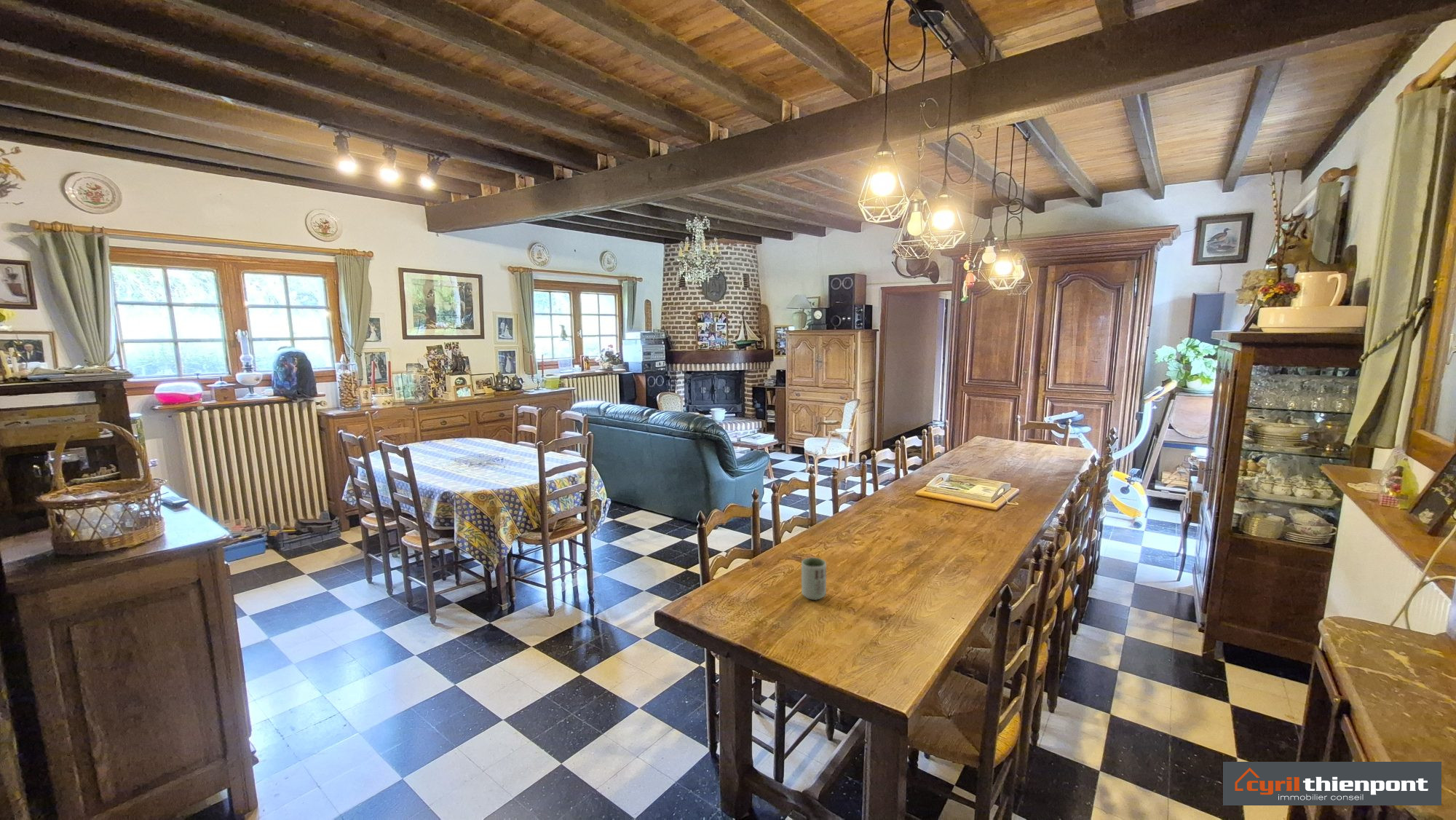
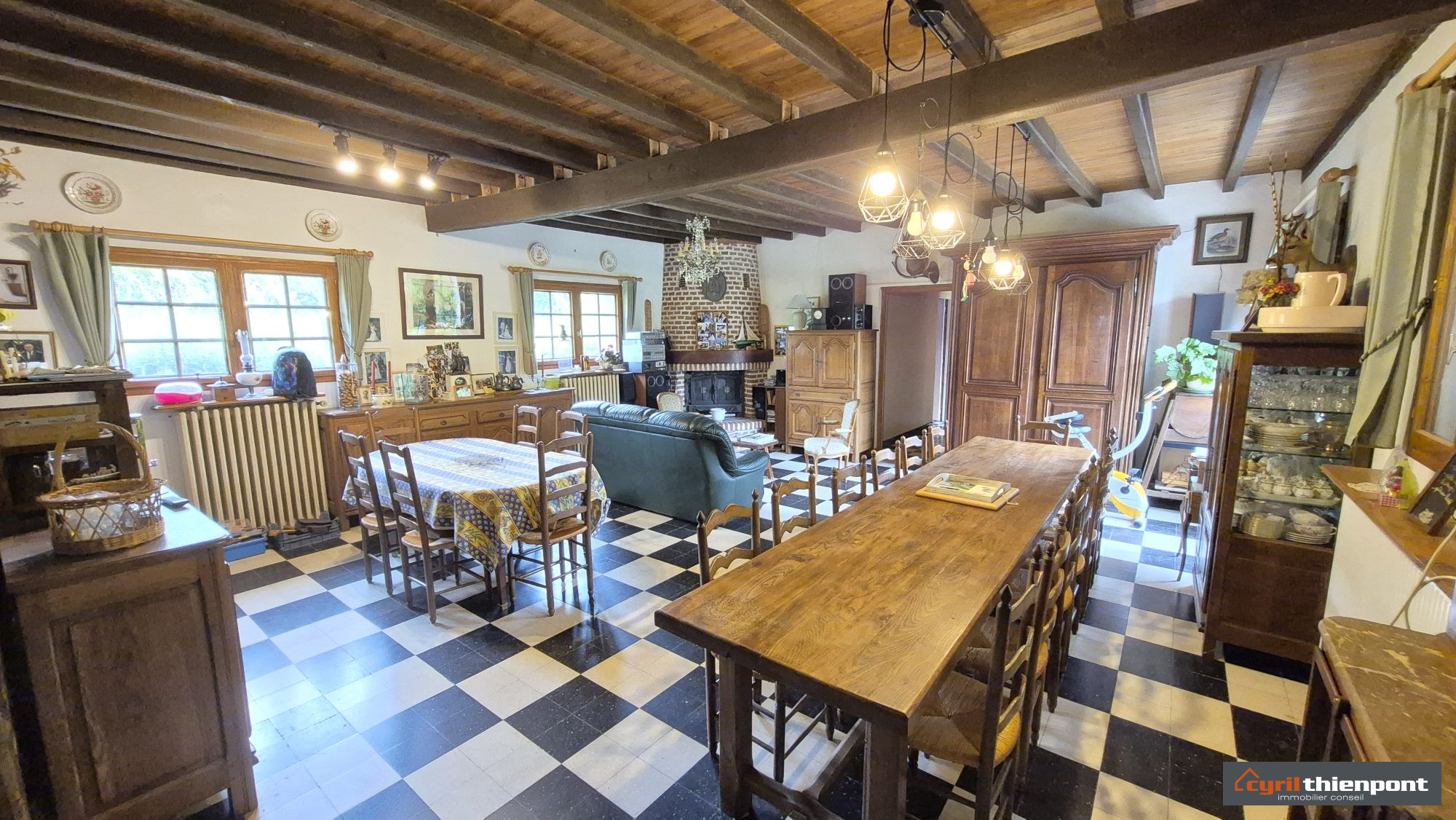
- cup [801,556,827,601]
